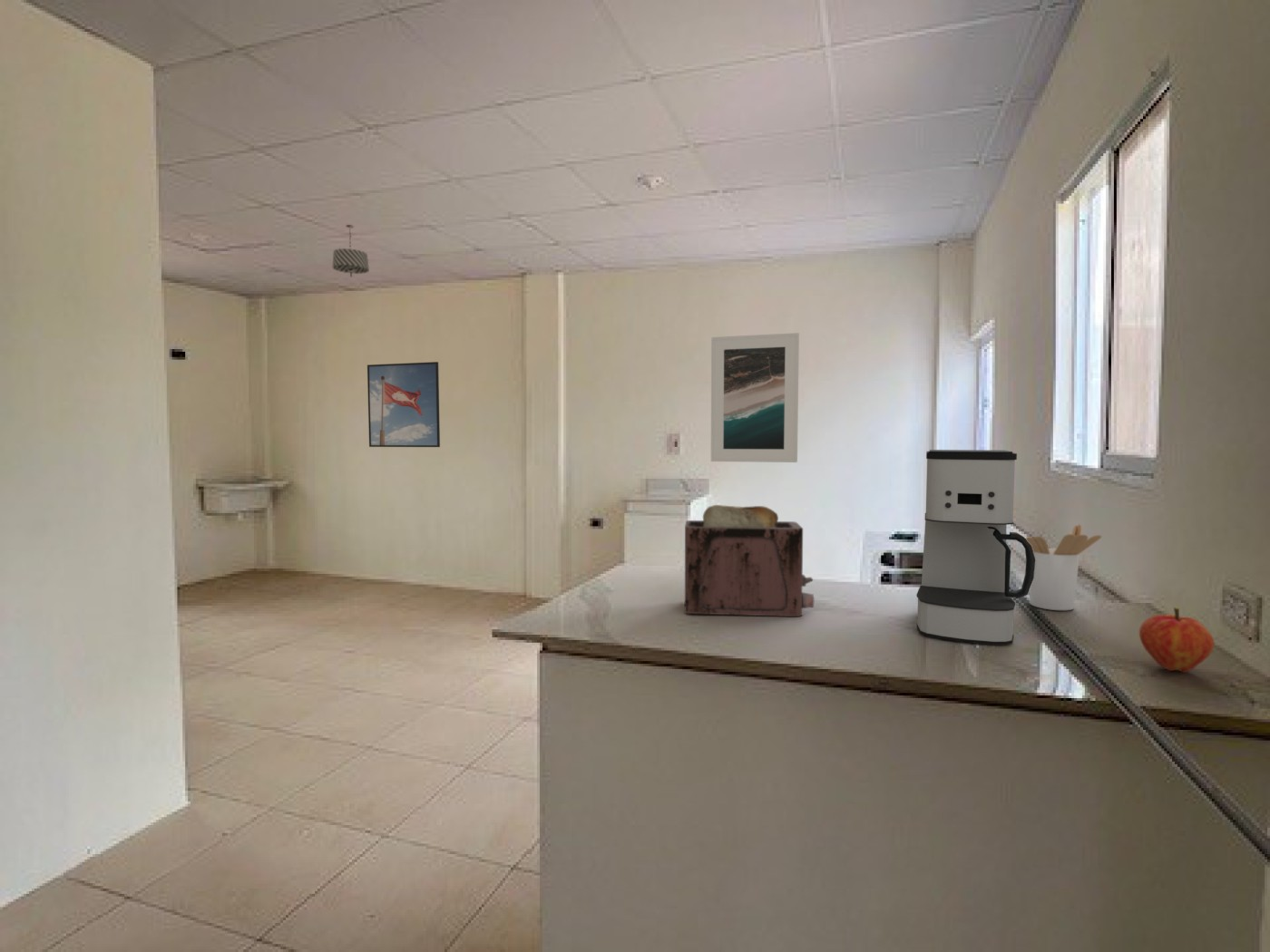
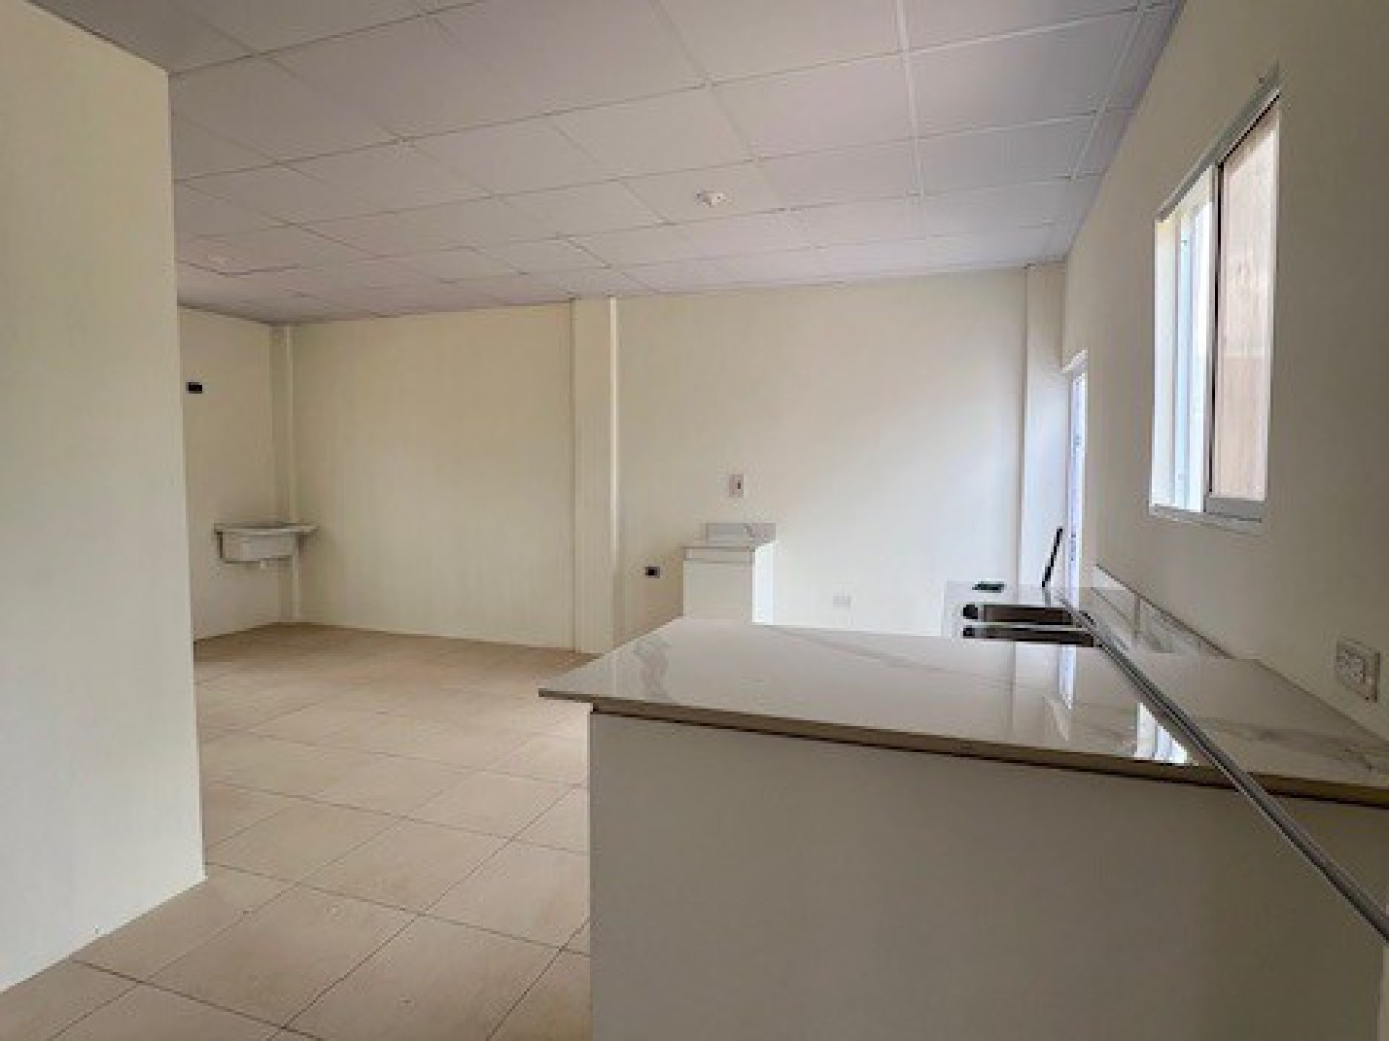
- utensil holder [1025,524,1102,611]
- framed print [366,361,441,448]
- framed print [710,332,800,463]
- fruit [1138,607,1216,674]
- coffee maker [915,449,1036,646]
- pendant light [332,224,370,277]
- toaster [684,504,815,617]
